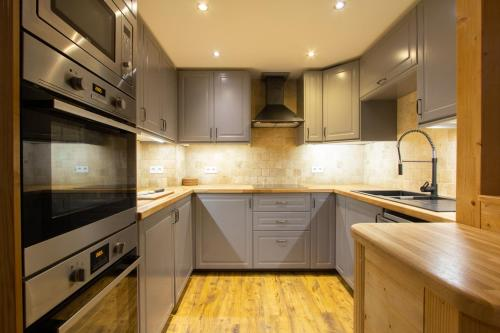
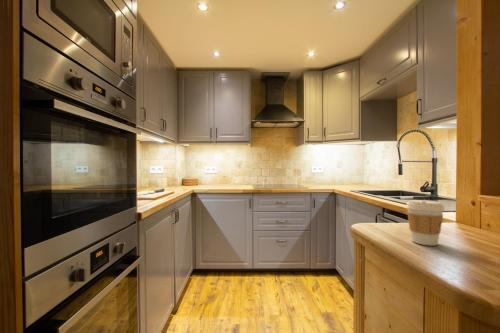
+ coffee cup [405,199,445,247]
